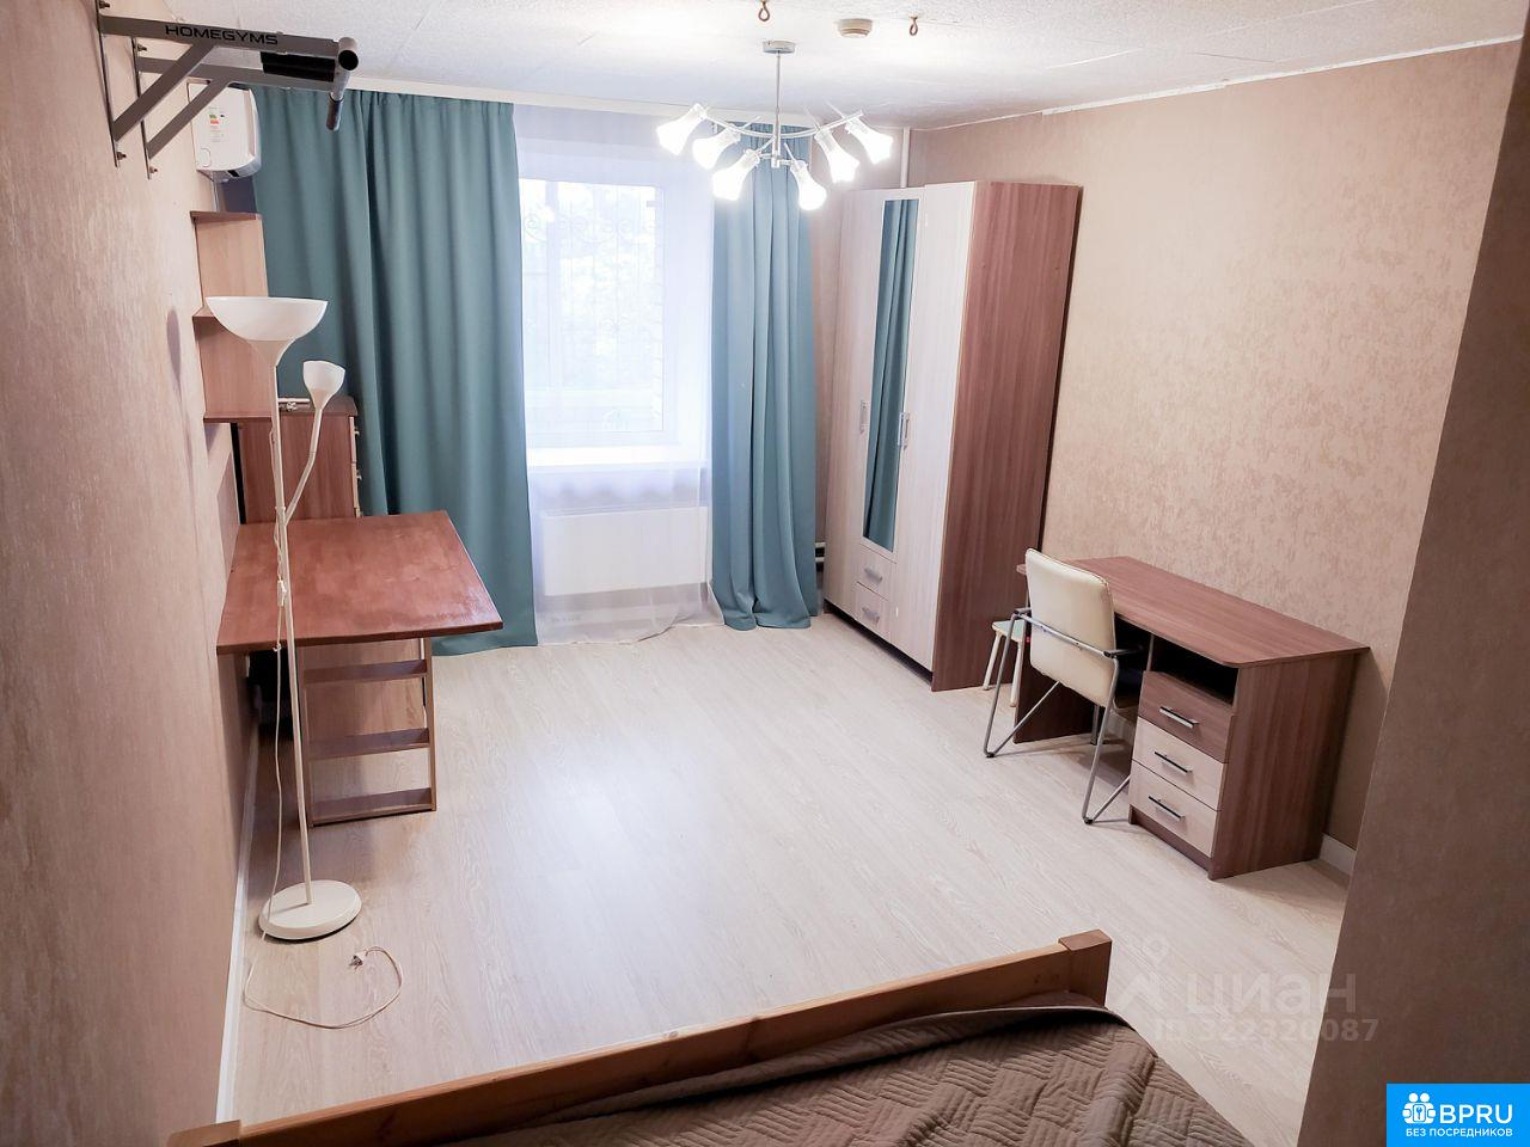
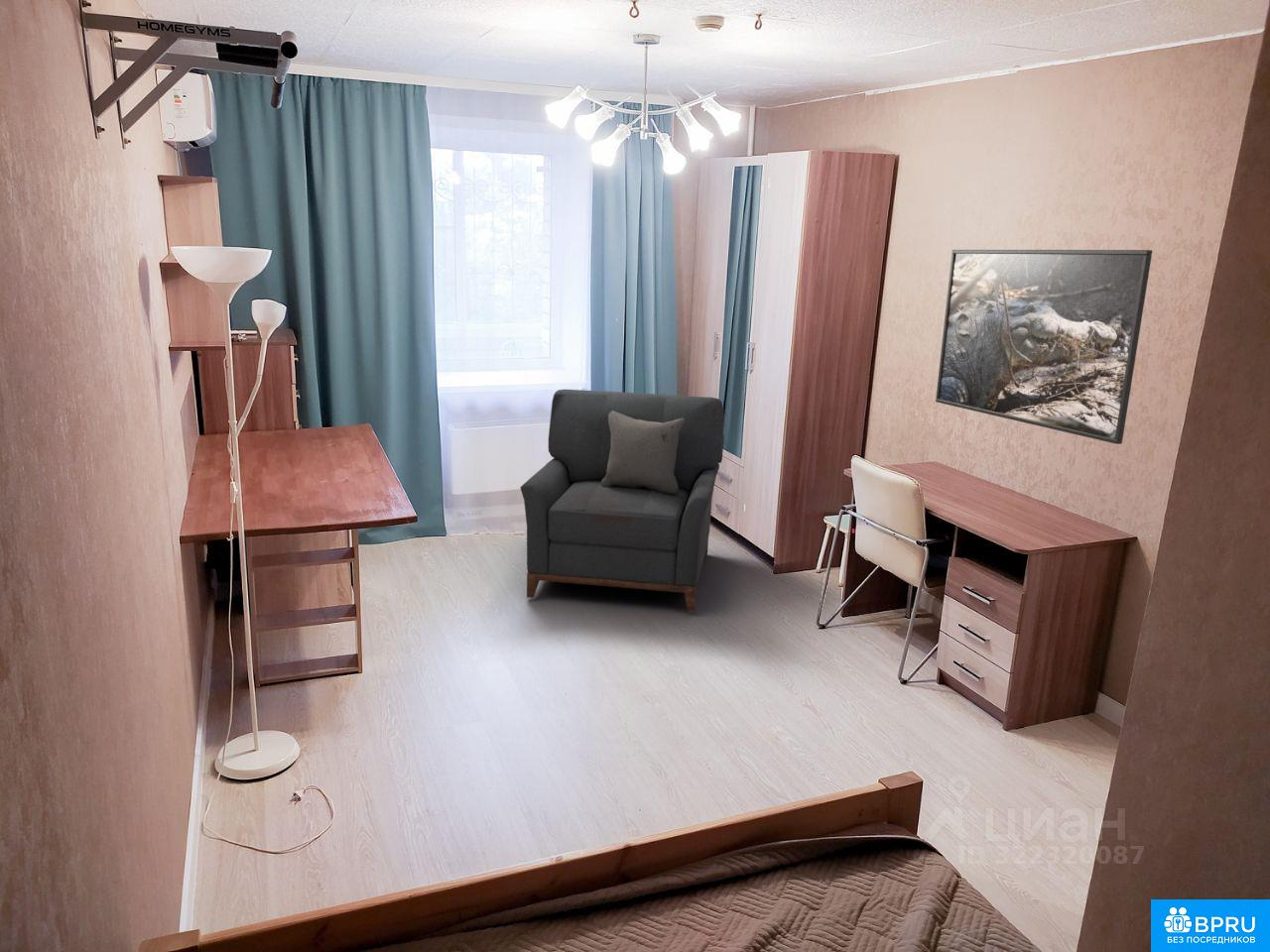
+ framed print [935,249,1153,445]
+ armchair [520,389,725,613]
